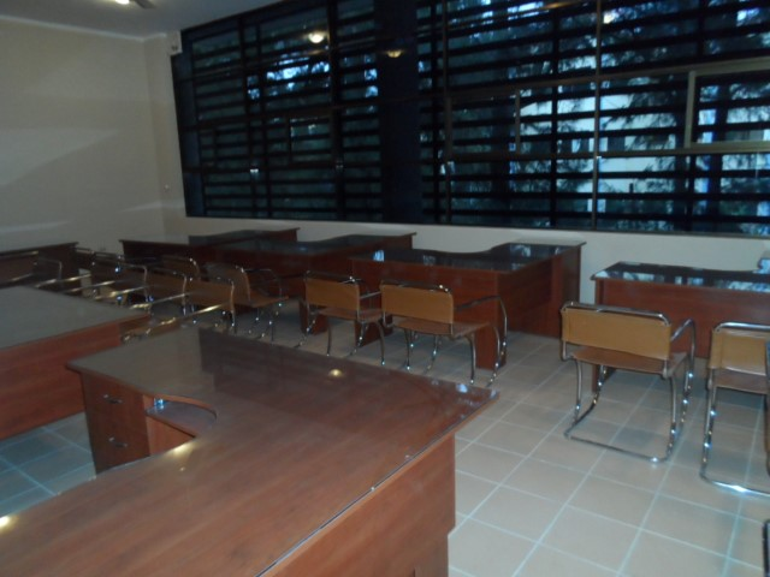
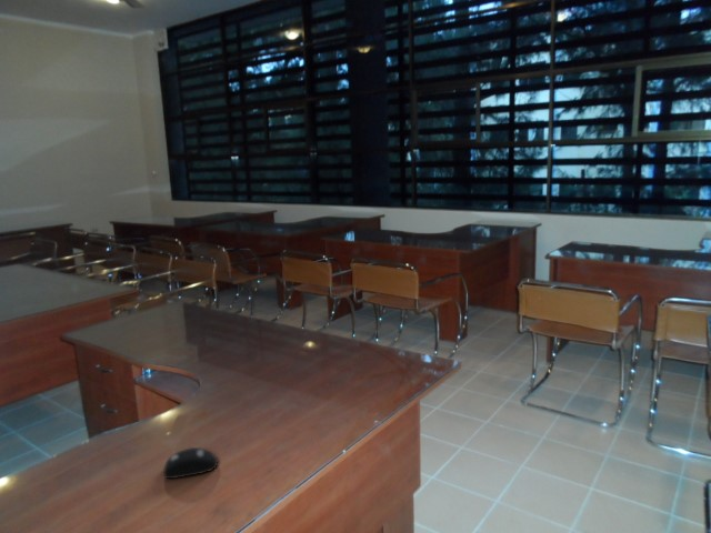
+ computer mouse [162,446,219,480]
